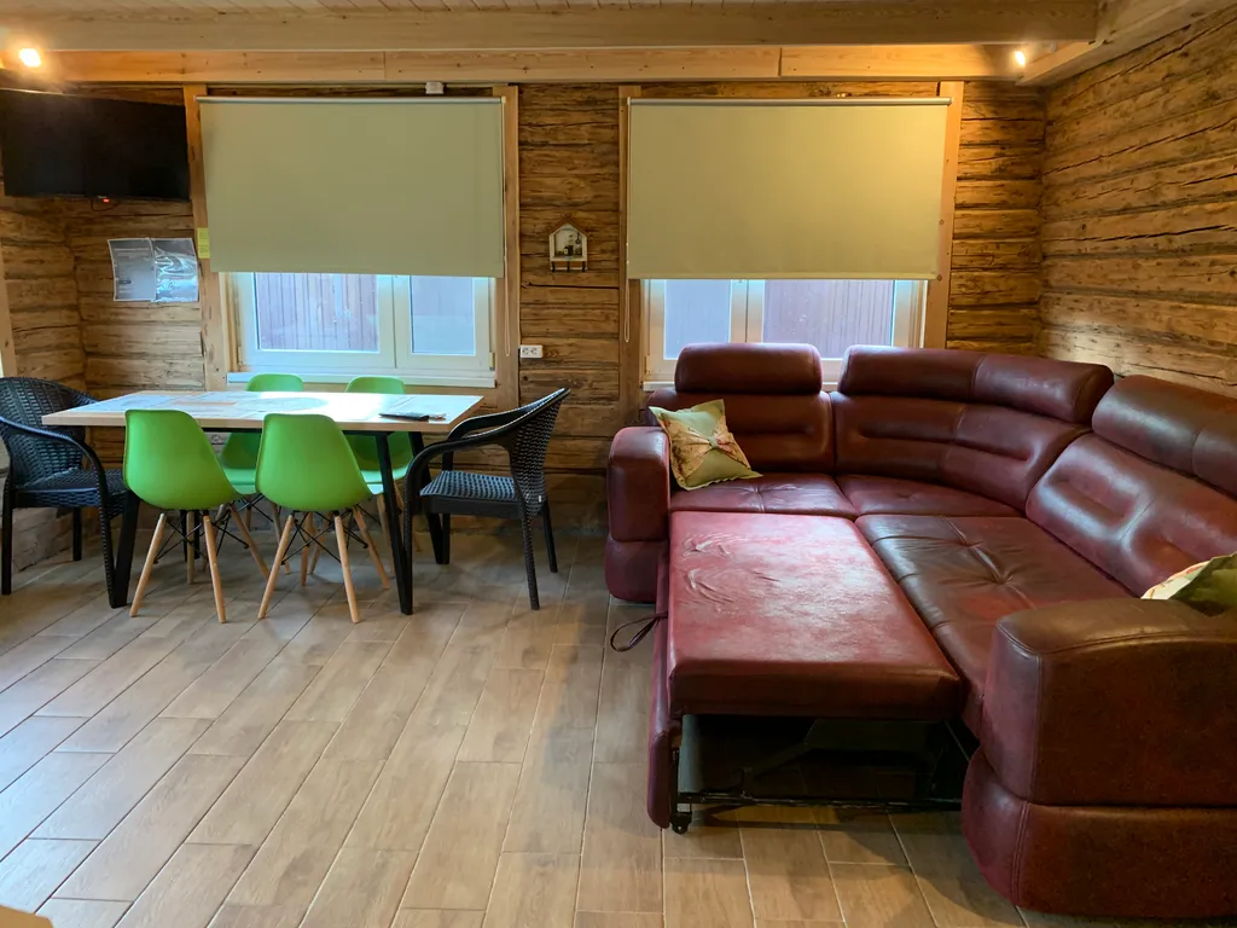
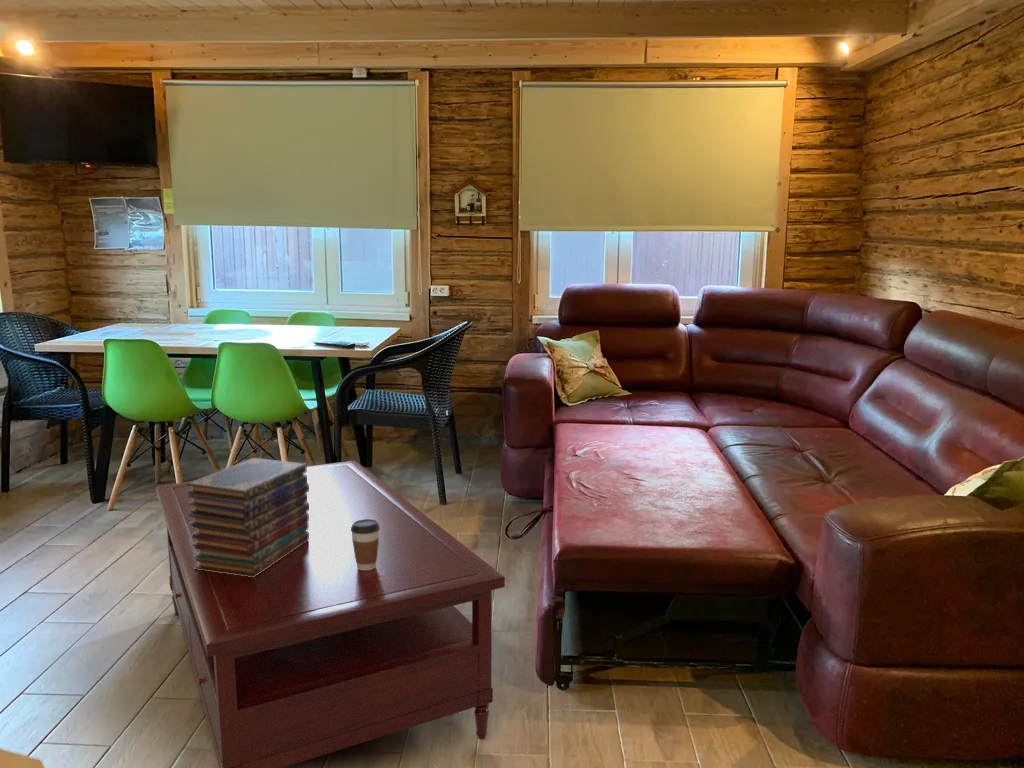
+ coffee cup [351,519,380,570]
+ coffee table [155,459,506,768]
+ book stack [187,457,309,577]
